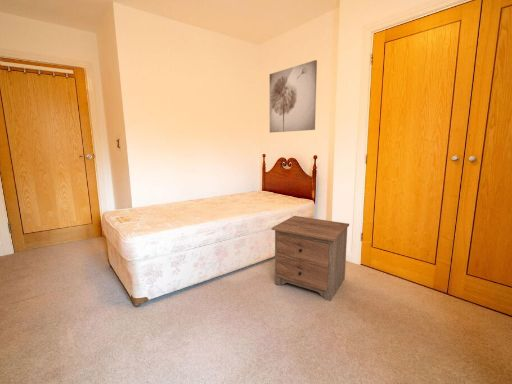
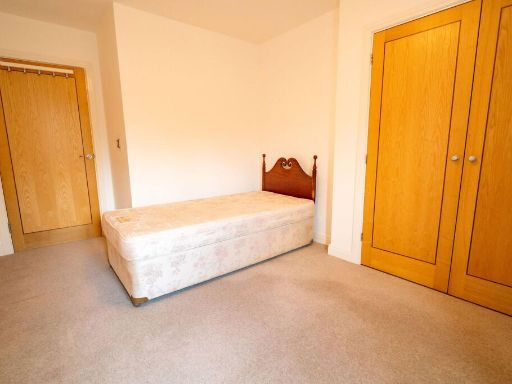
- nightstand [270,215,350,302]
- wall art [269,59,318,133]
